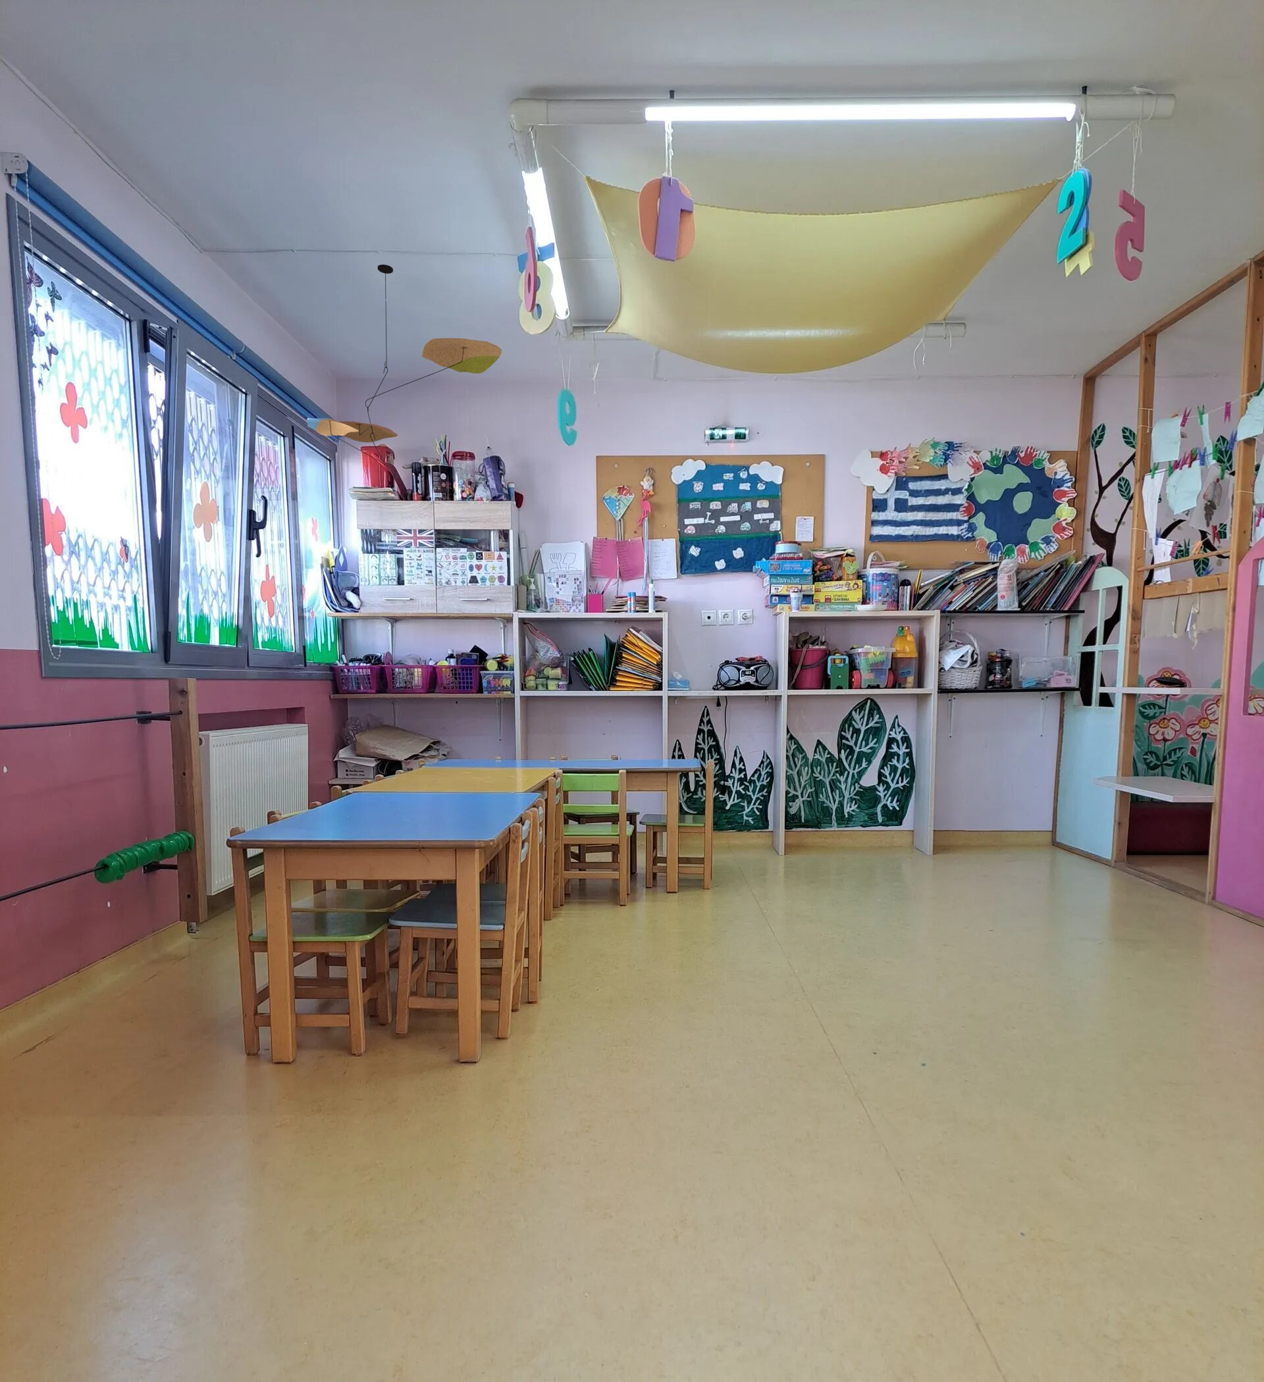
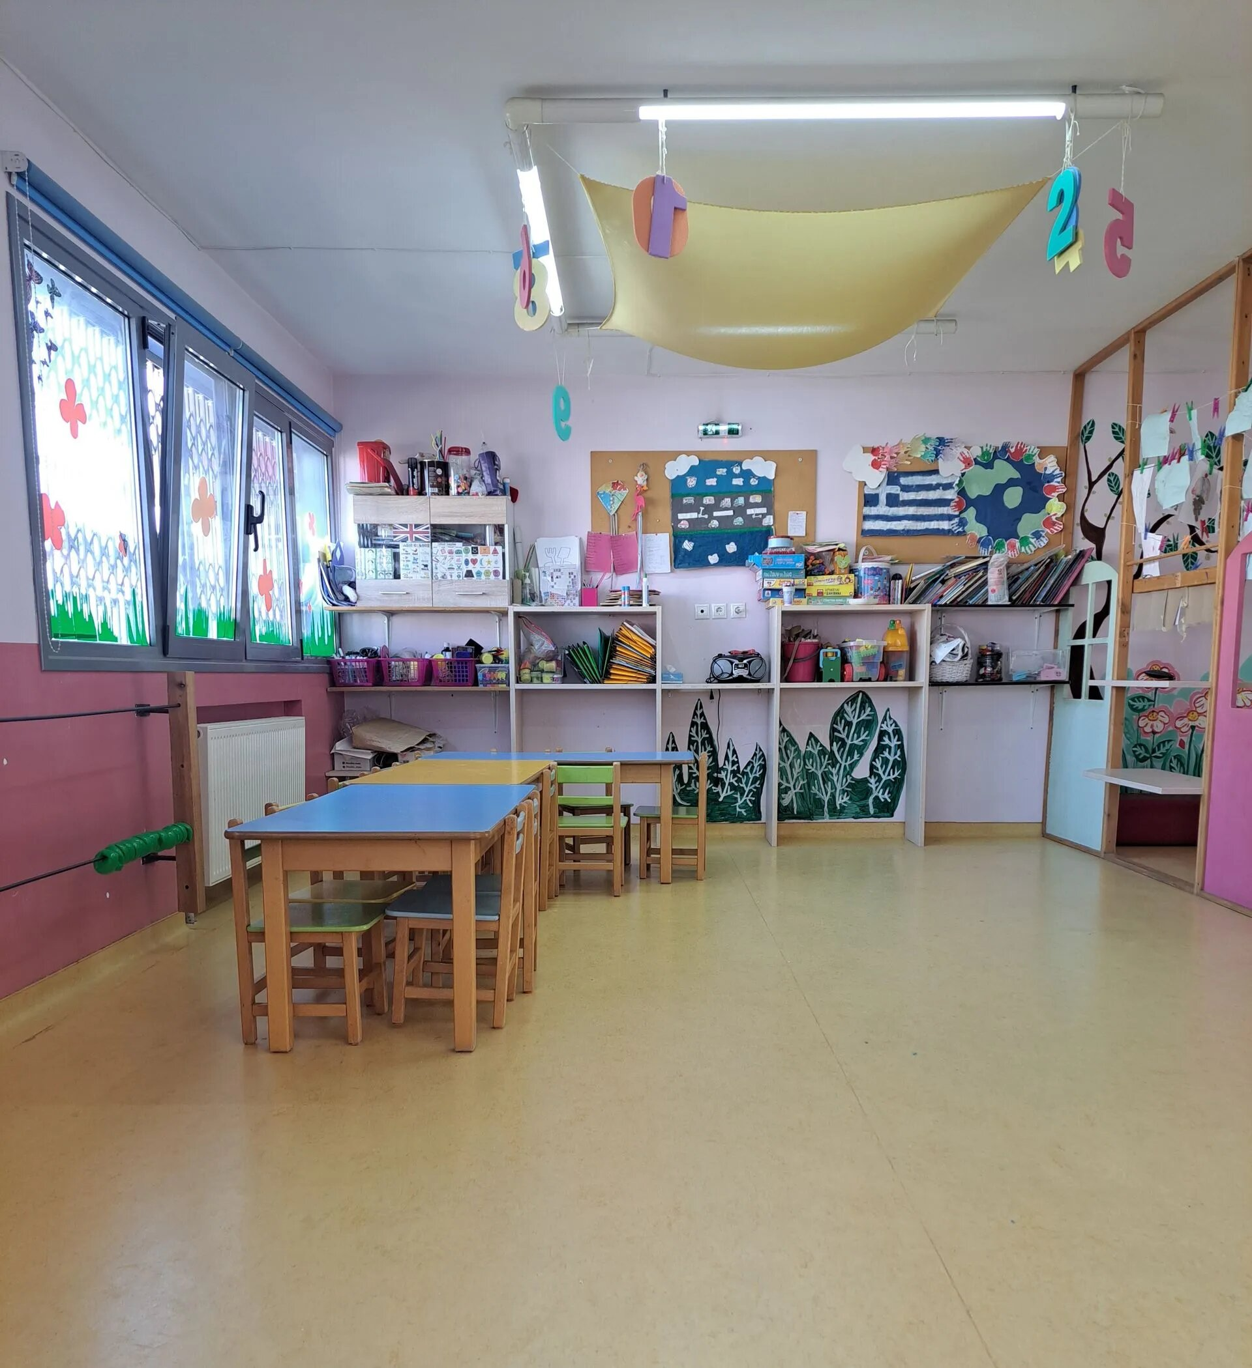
- ceiling mobile [306,264,502,477]
